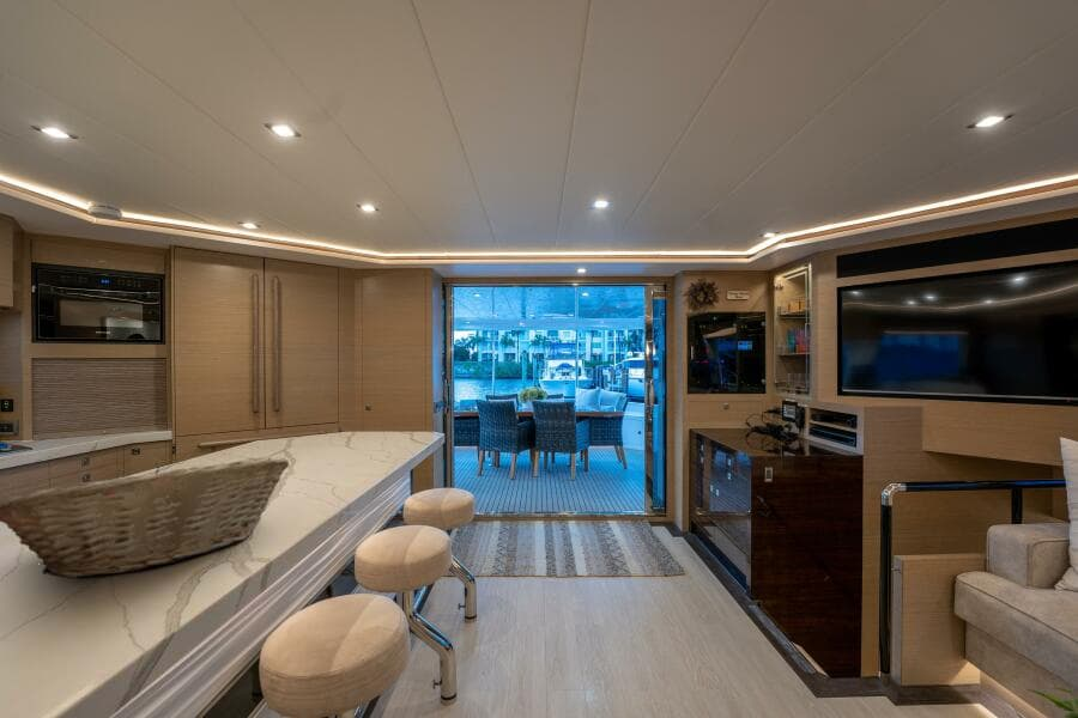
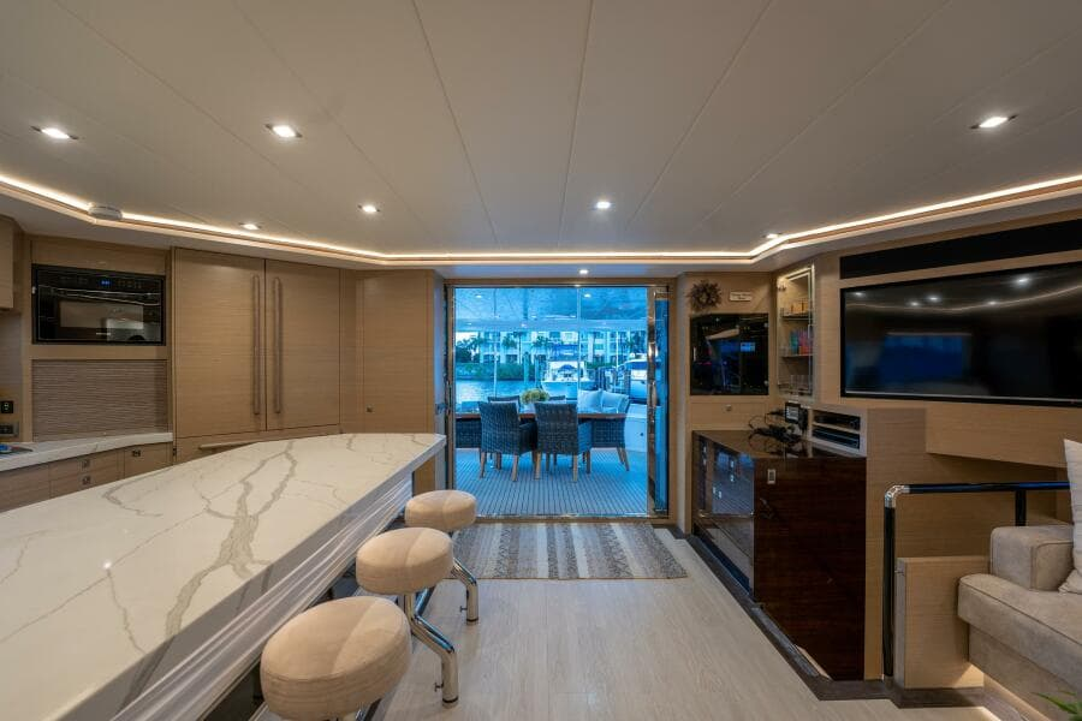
- fruit basket [0,456,290,579]
